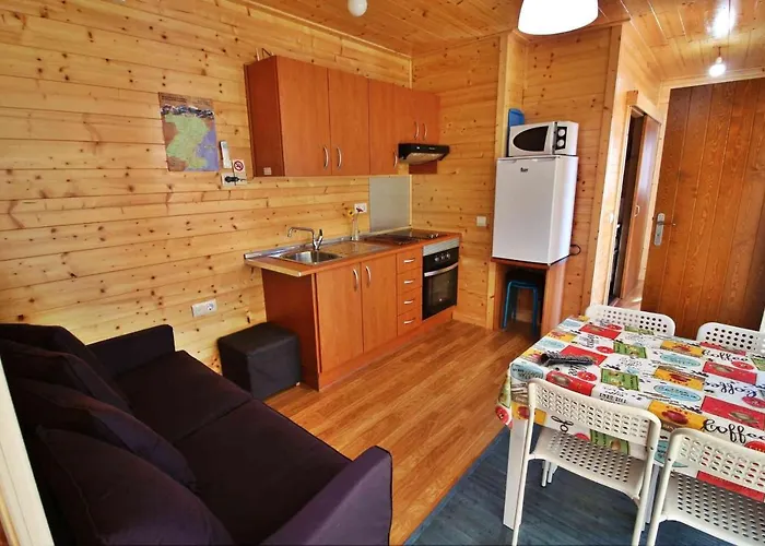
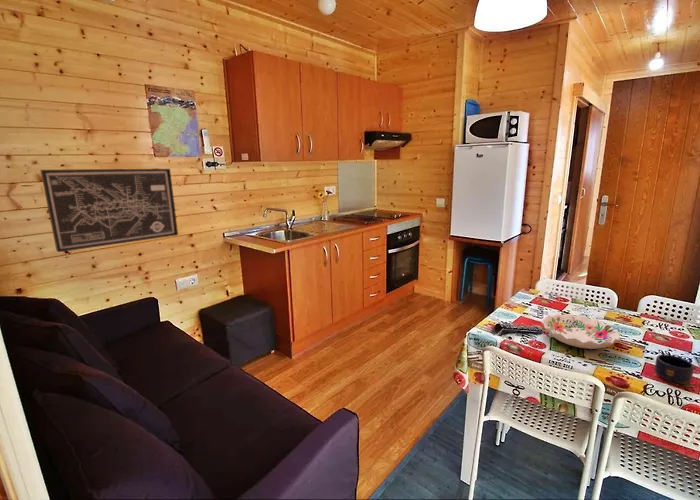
+ decorative bowl [541,313,621,350]
+ mug [654,354,695,384]
+ wall art [39,168,179,253]
